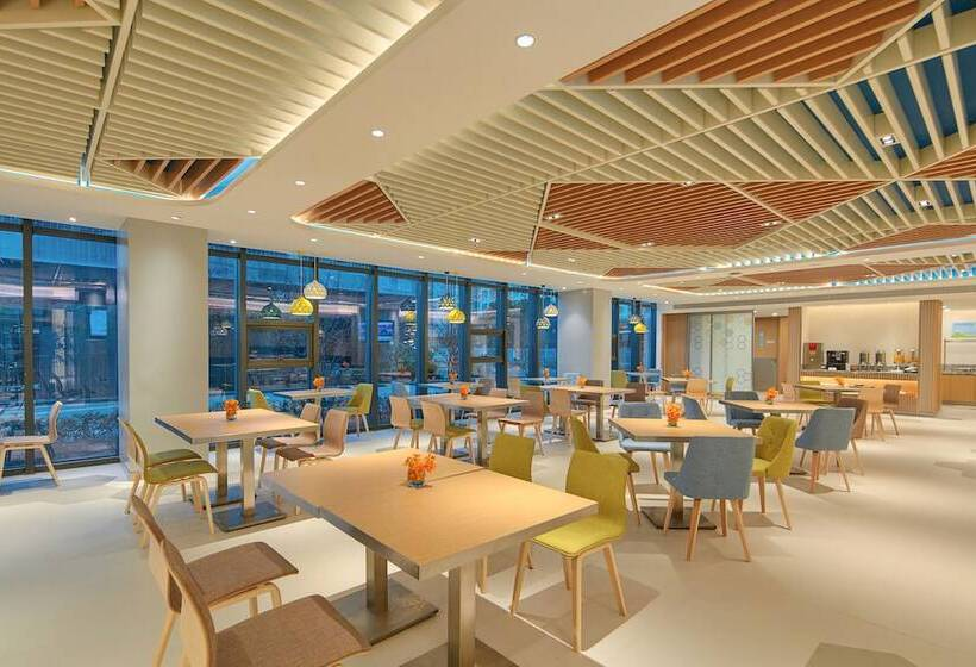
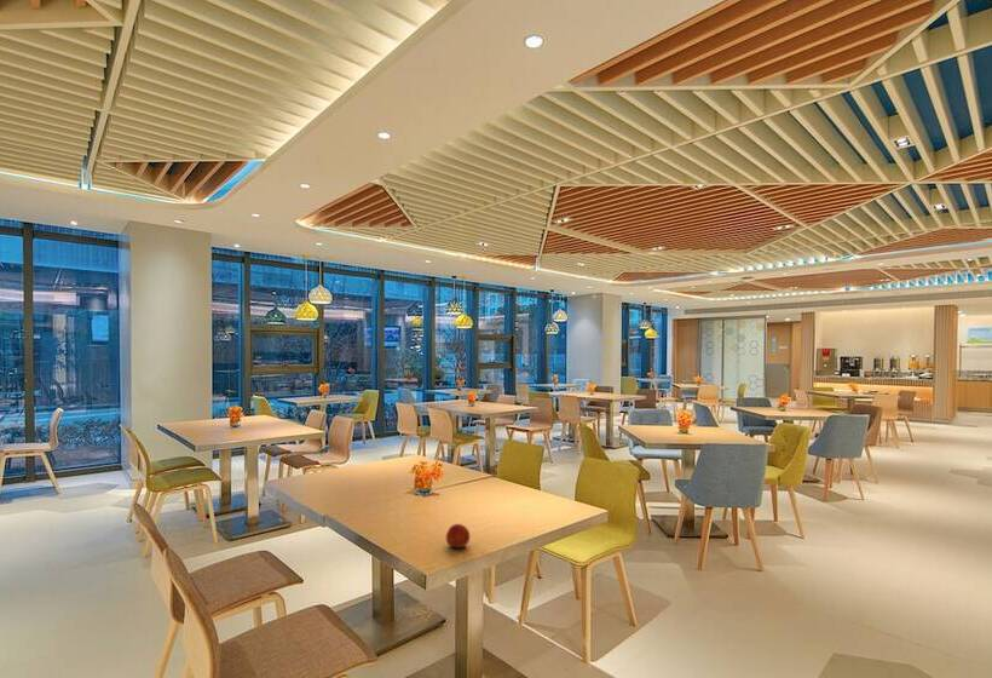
+ fruit [445,523,471,550]
